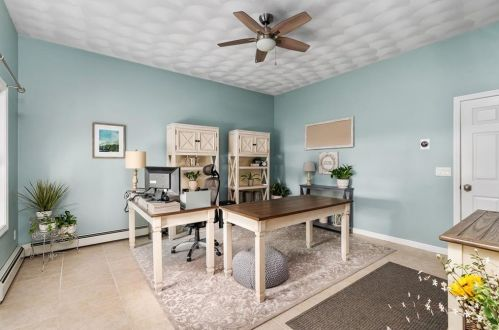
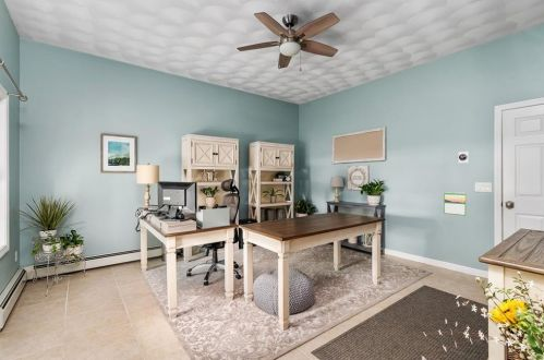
+ calendar [443,191,468,217]
